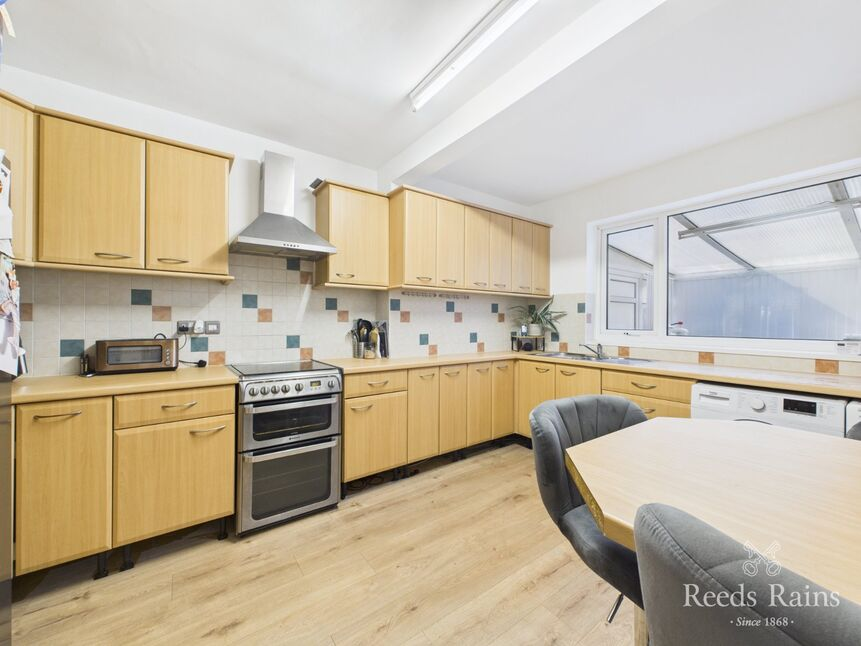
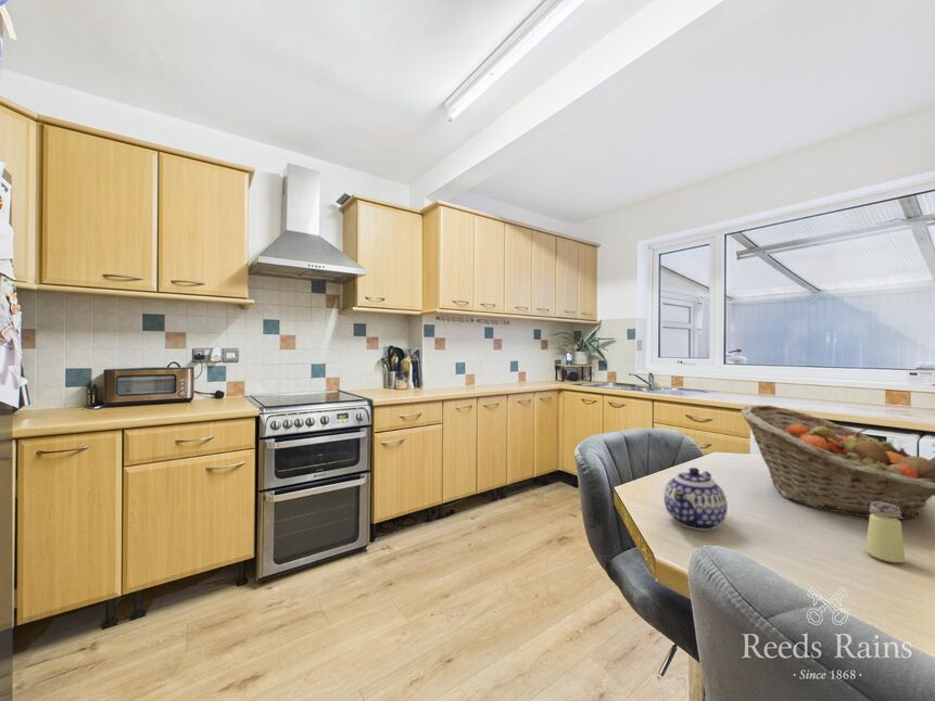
+ teapot [664,467,729,532]
+ saltshaker [864,502,906,564]
+ fruit basket [740,404,935,520]
